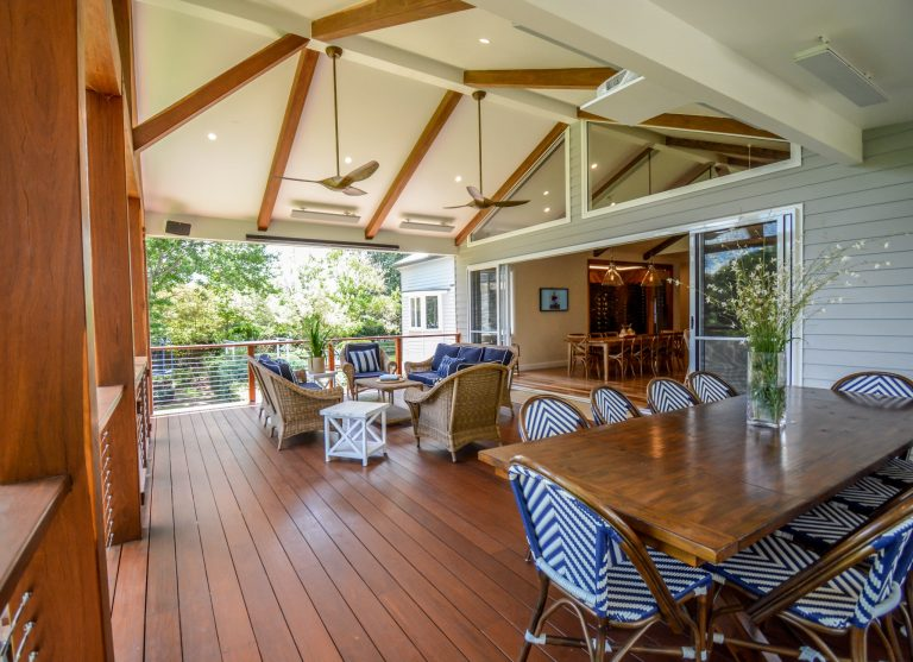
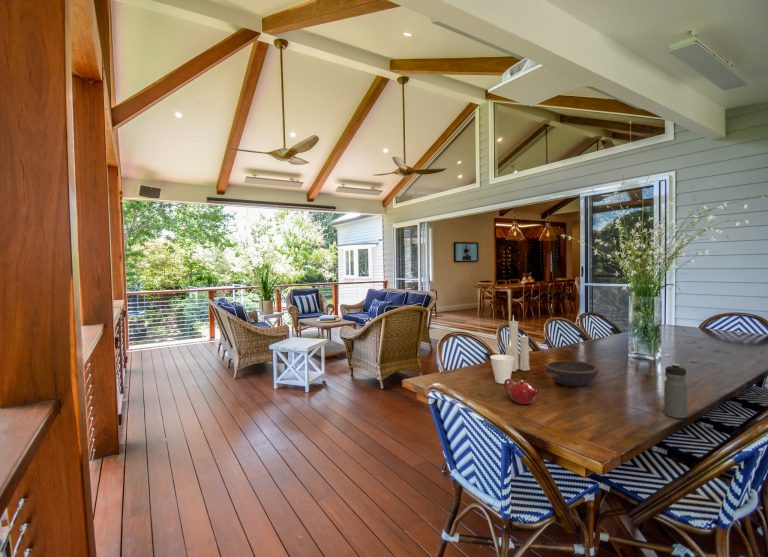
+ cup [489,354,515,385]
+ candle [504,314,531,372]
+ teapot [503,378,542,405]
+ water bottle [663,363,688,419]
+ bowl [544,360,599,387]
